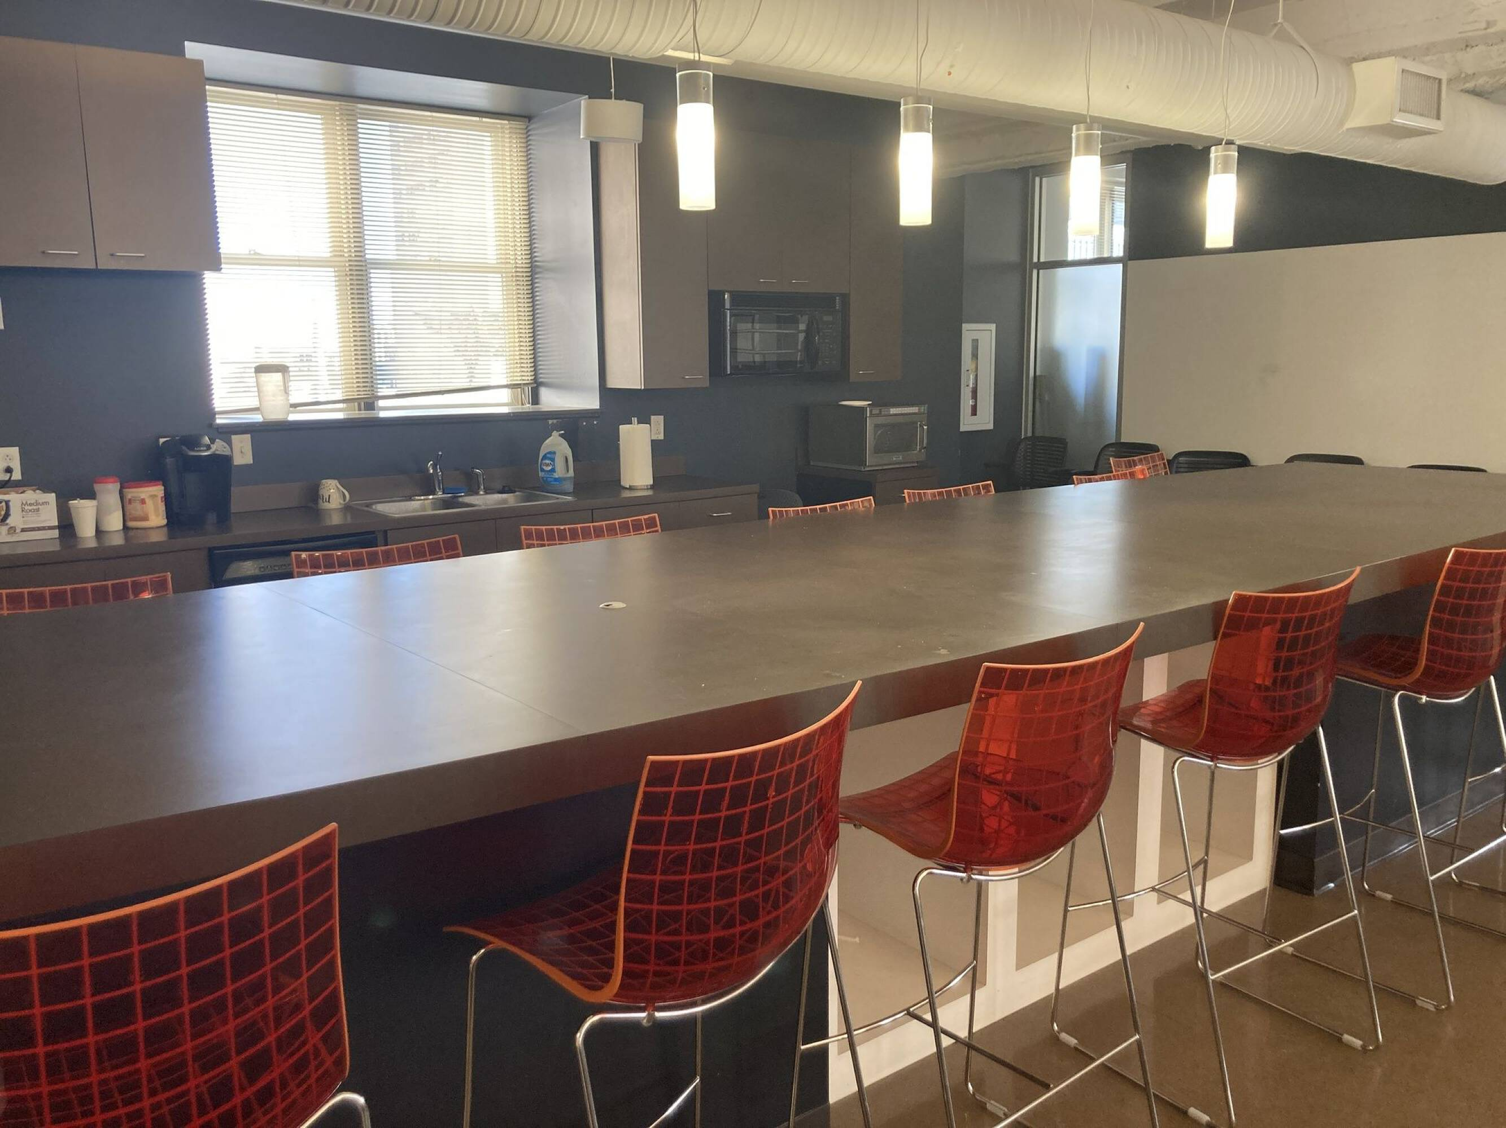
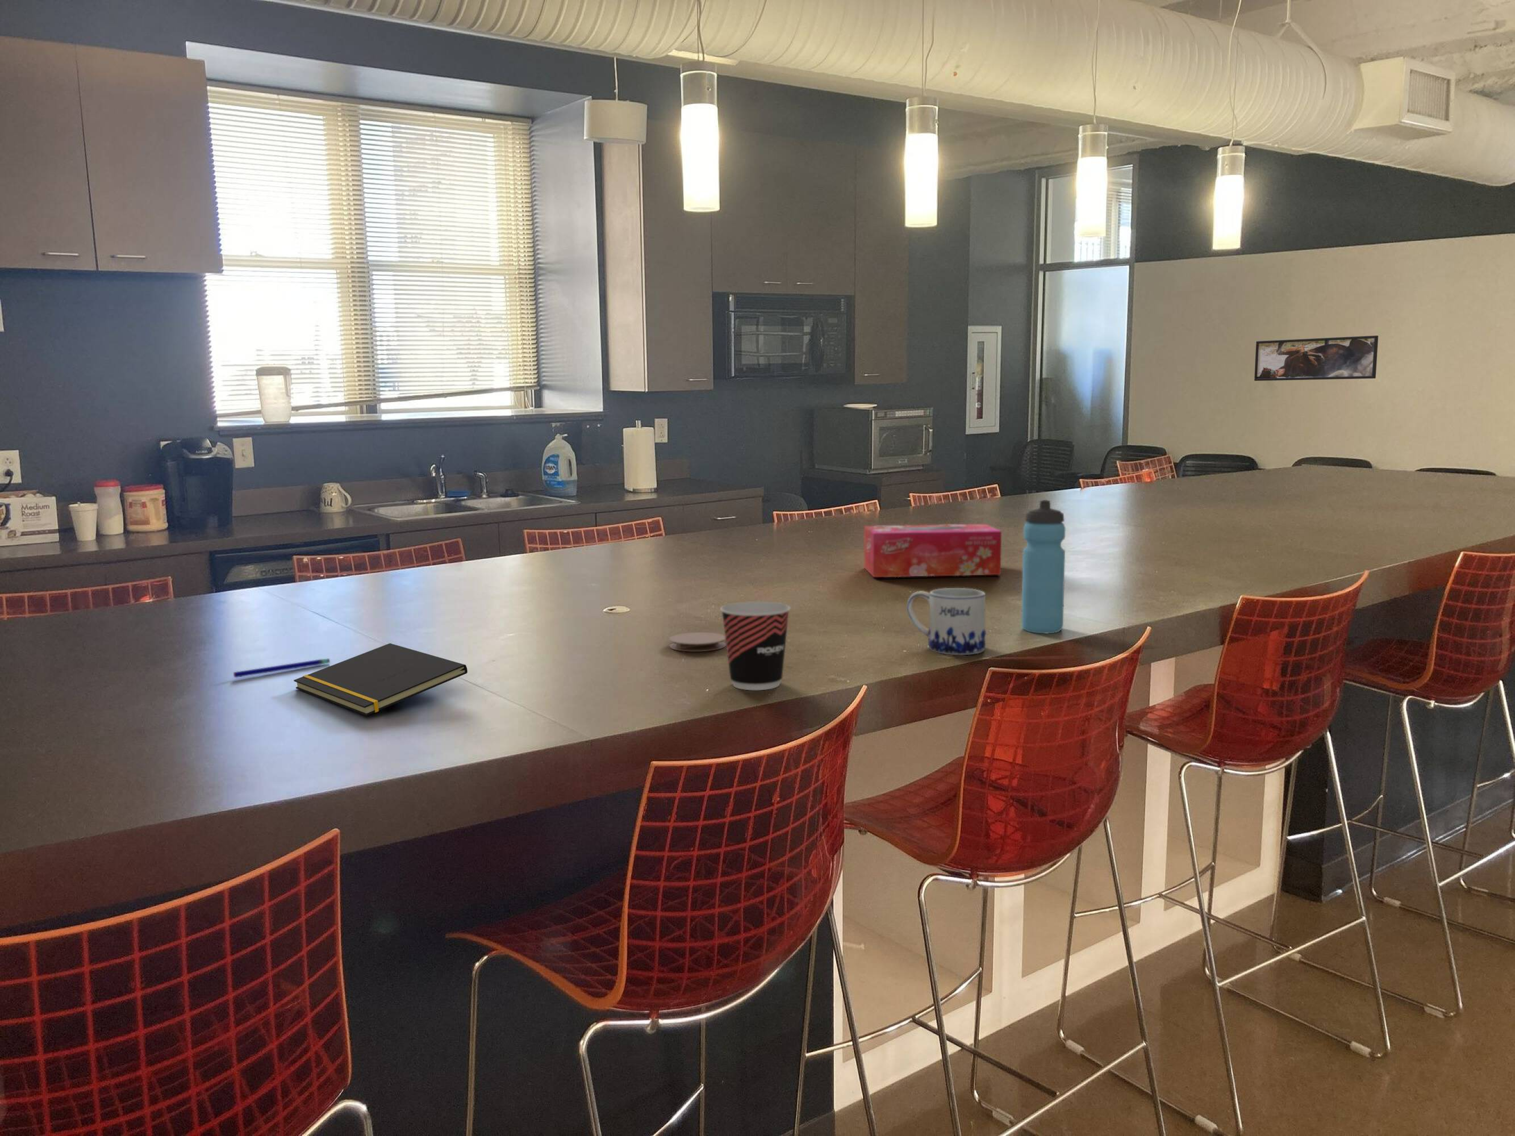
+ tissue box [864,524,1002,578]
+ water bottle [1021,499,1065,634]
+ cup [719,601,791,691]
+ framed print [1254,335,1379,381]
+ mug [907,587,987,655]
+ notepad [293,643,468,716]
+ coaster [668,631,726,652]
+ pen [233,657,330,678]
